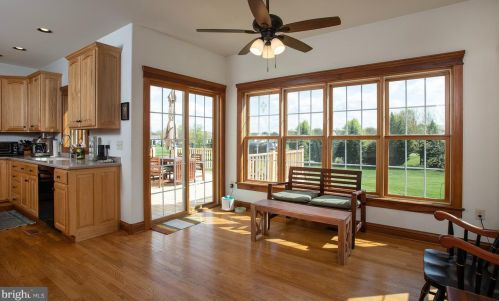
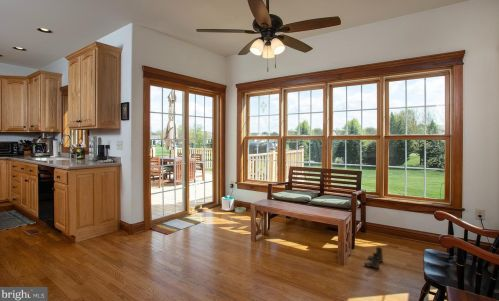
+ boots [363,246,384,269]
